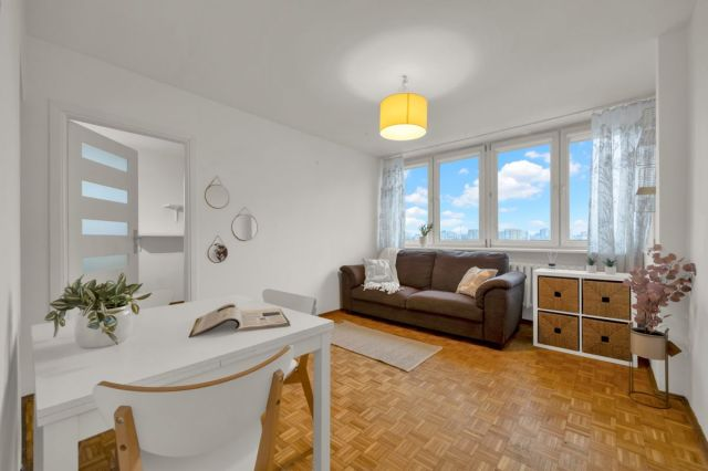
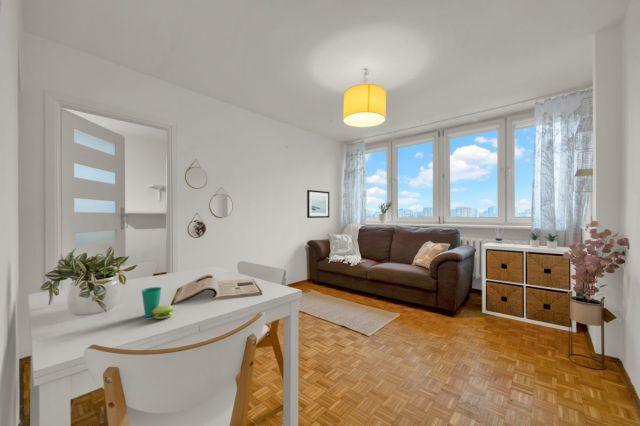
+ wall art [306,189,330,219]
+ cup [140,286,174,320]
